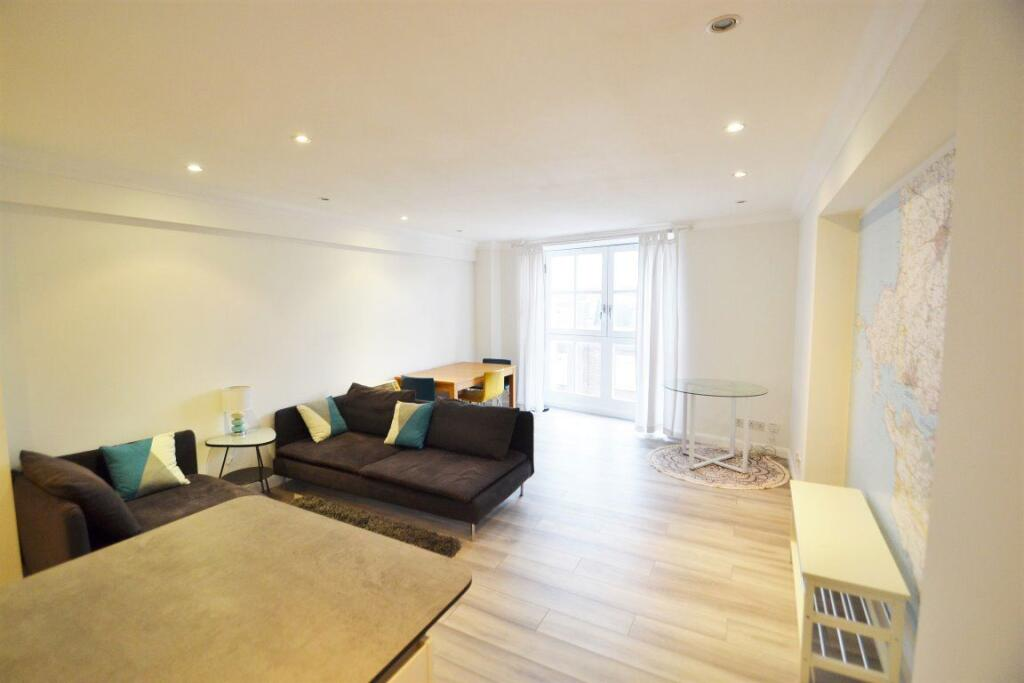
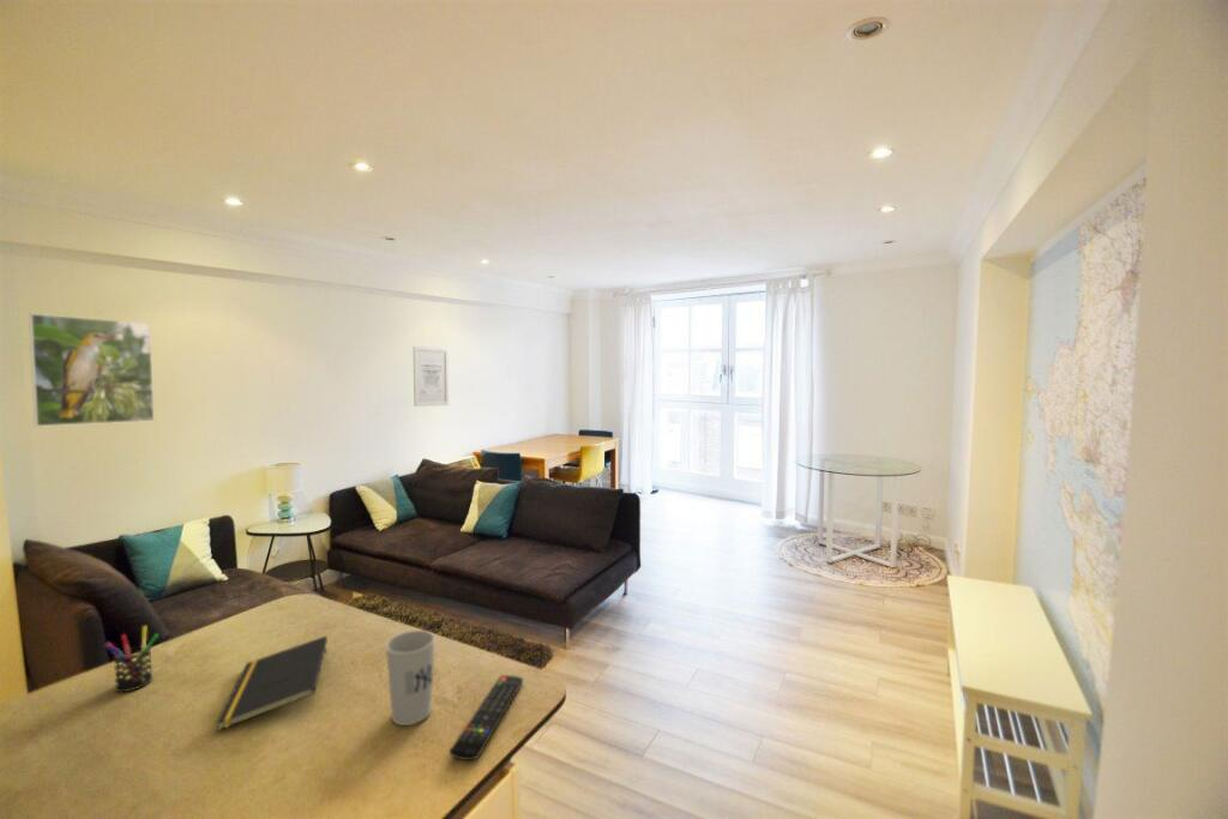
+ wall art [413,345,450,408]
+ notepad [215,634,329,731]
+ pen holder [103,625,159,693]
+ cup [385,630,437,727]
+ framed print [28,313,156,427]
+ remote control [449,674,524,761]
